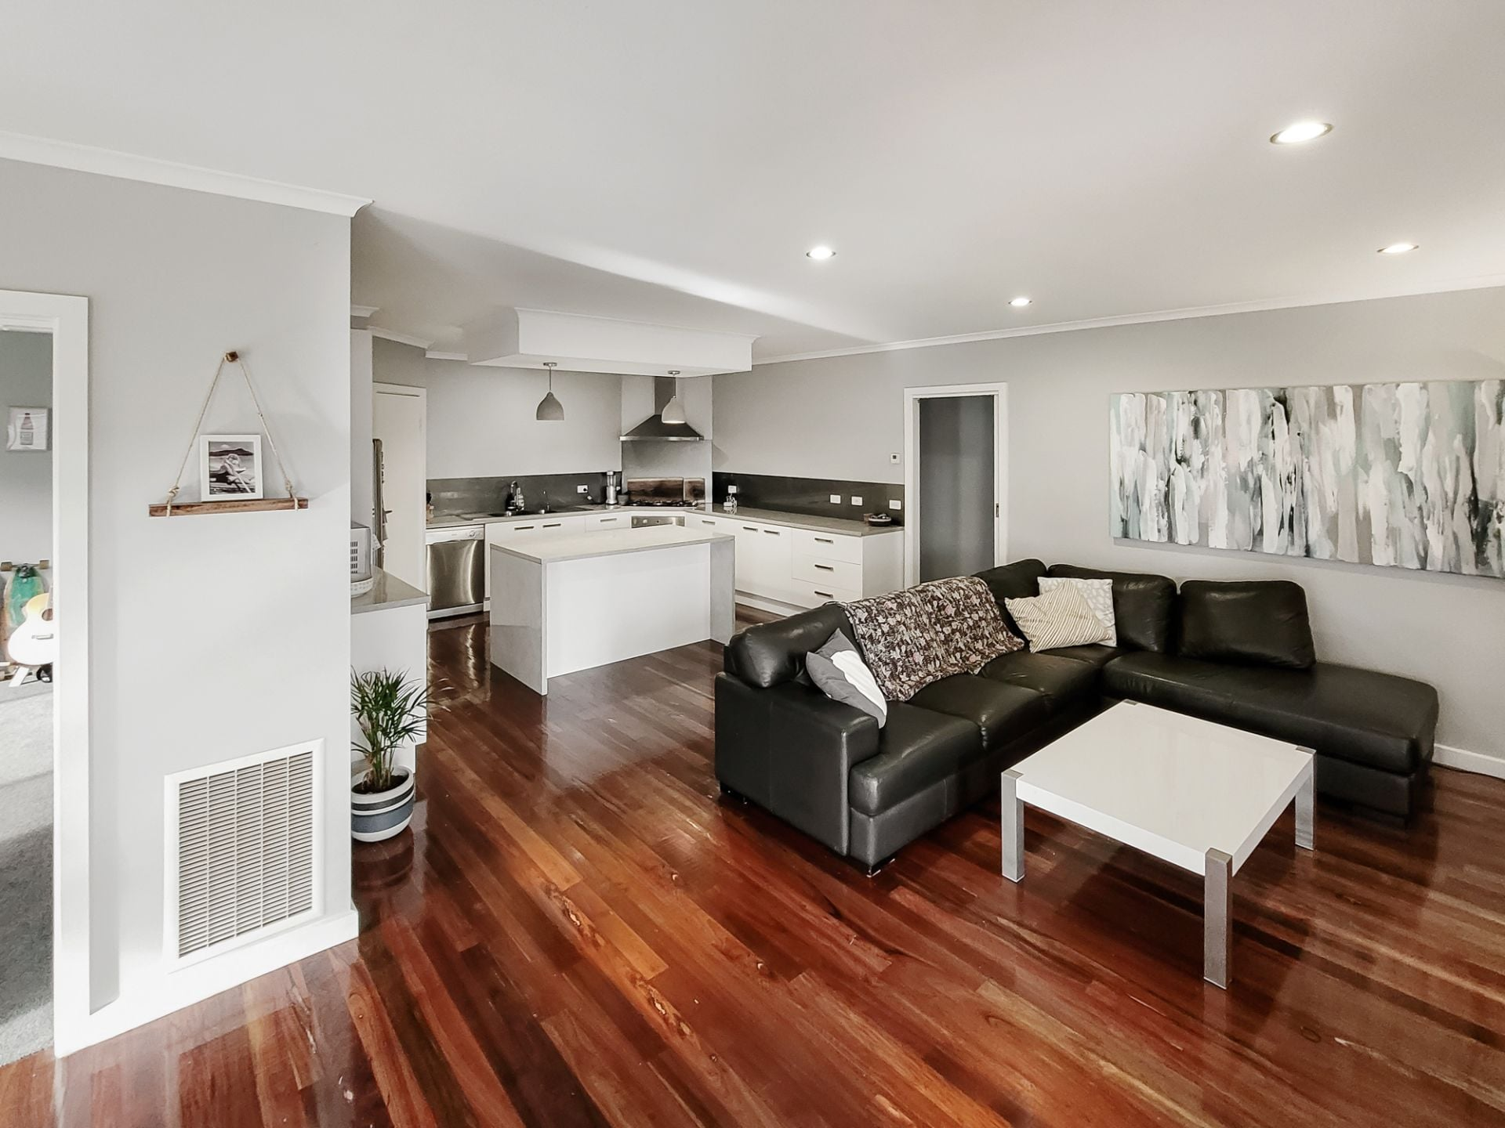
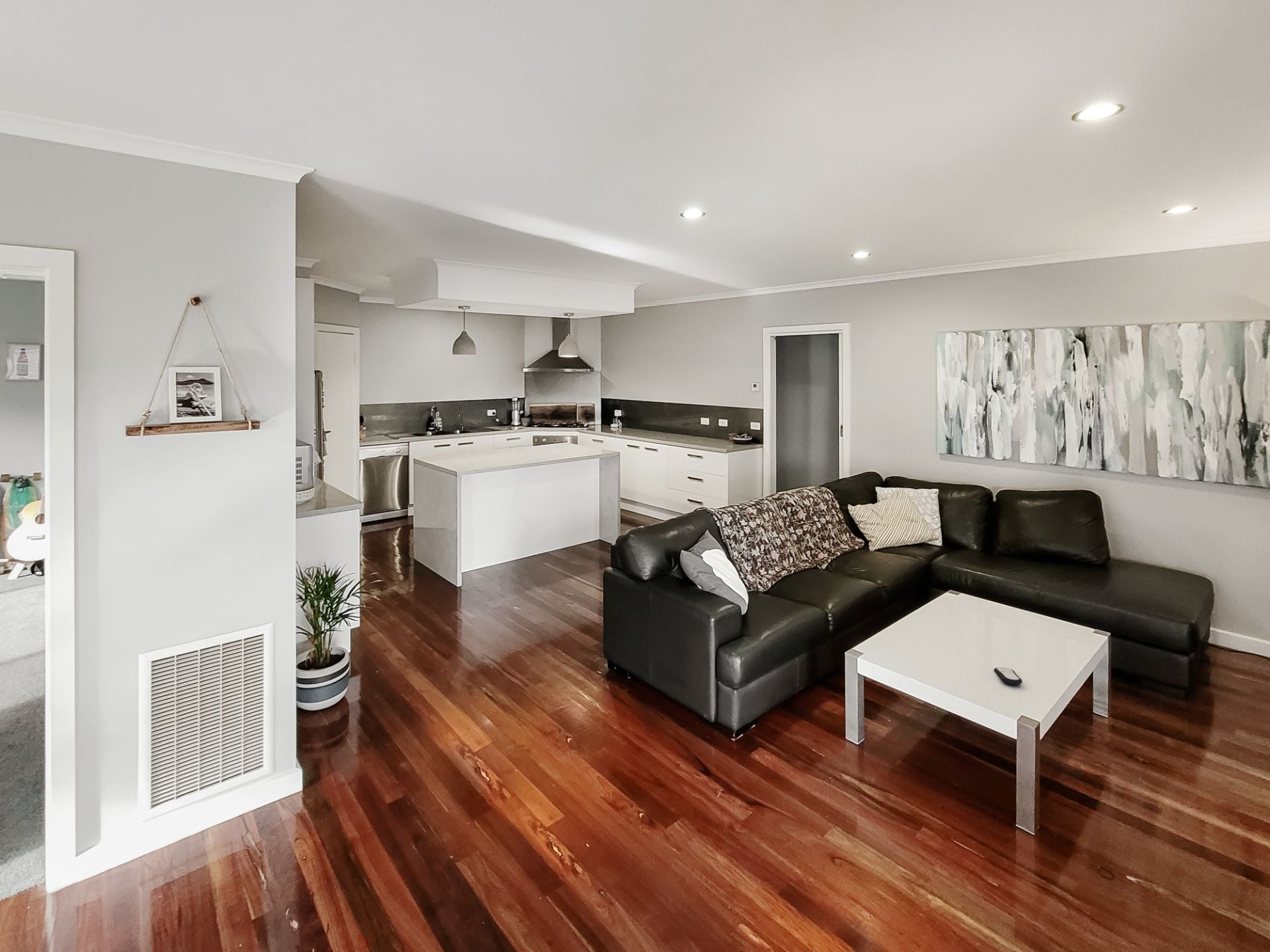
+ remote control [994,667,1023,685]
